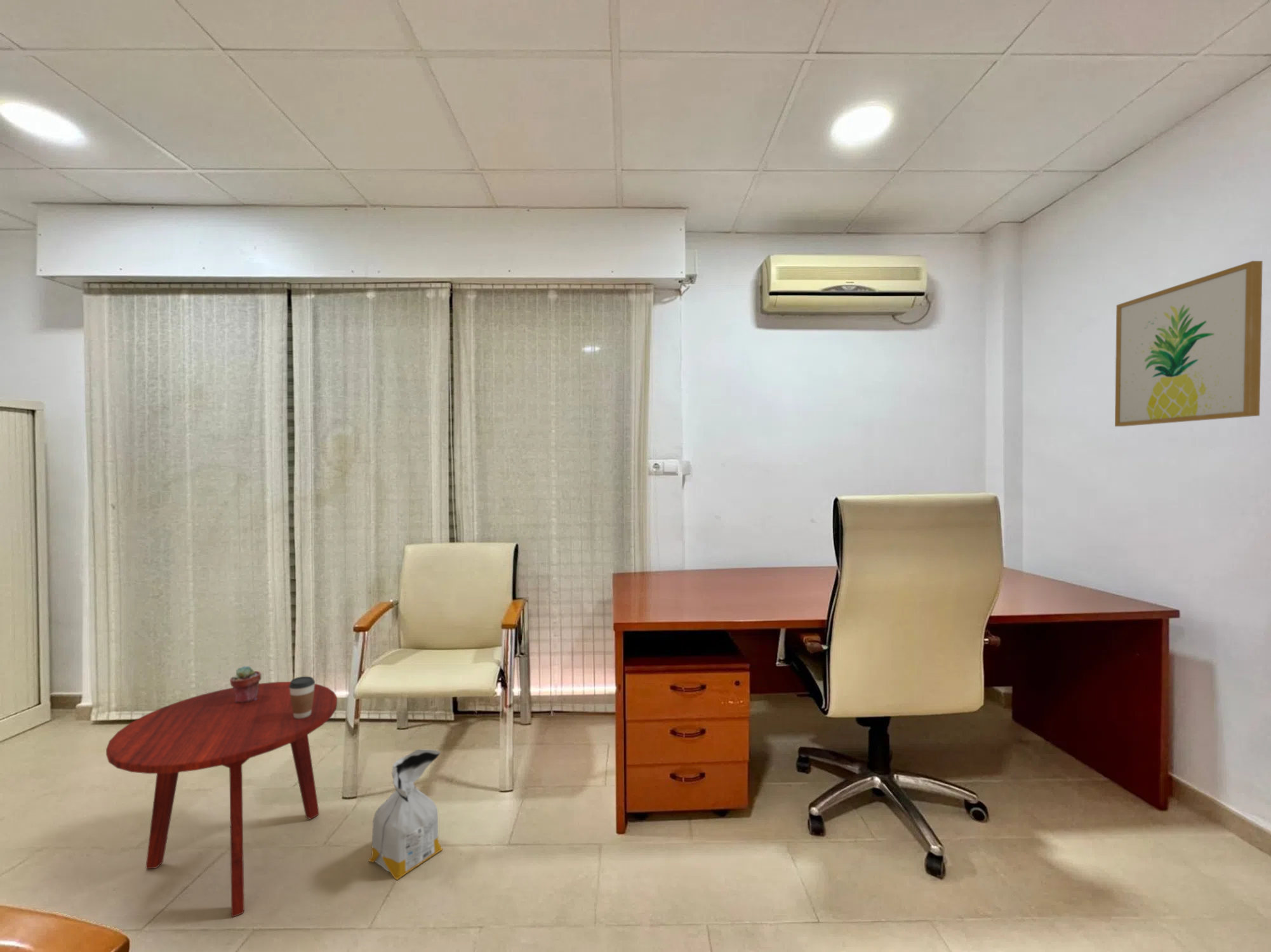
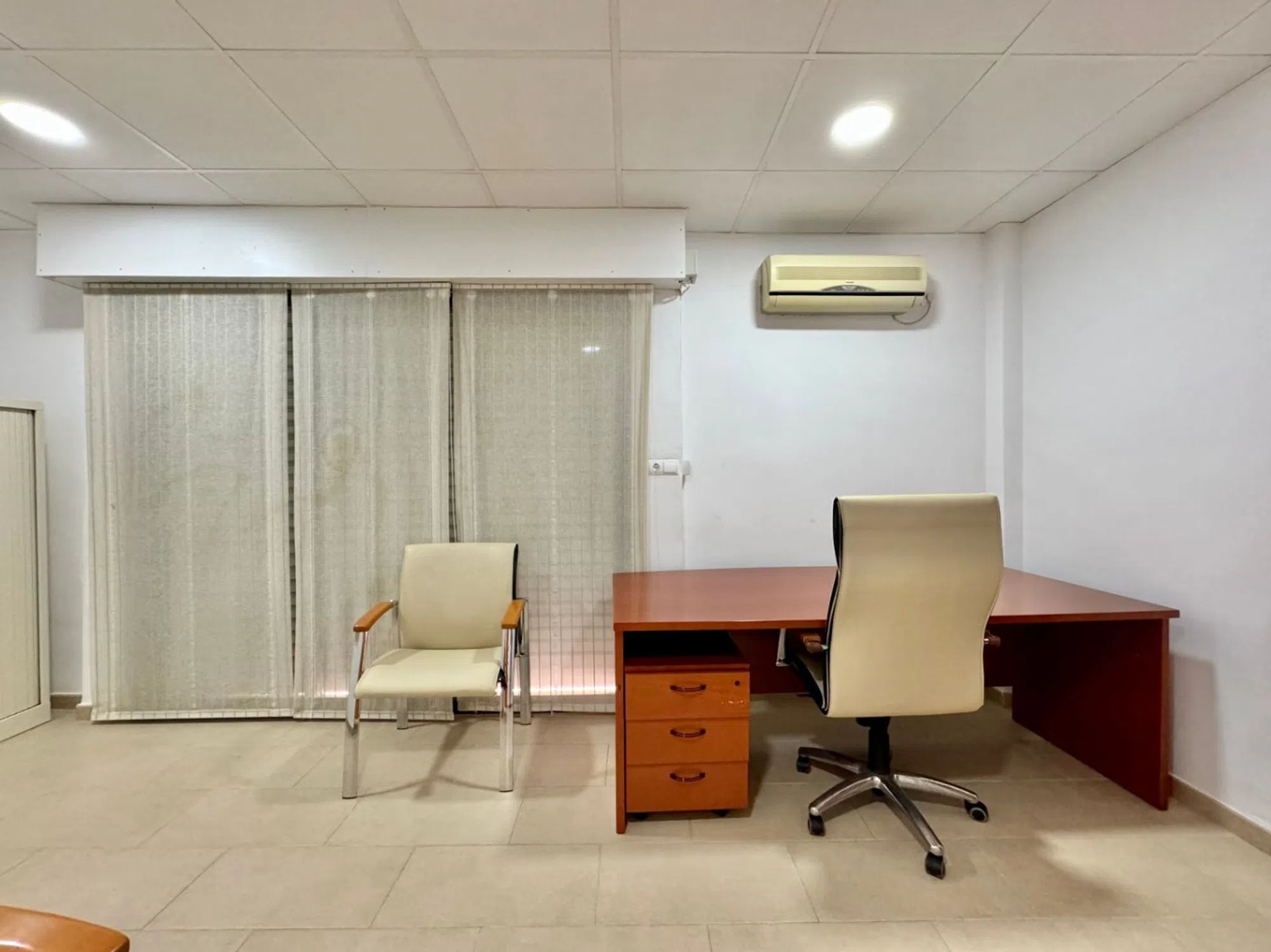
- wall art [1114,260,1263,427]
- side table [105,681,338,918]
- coffee cup [289,676,316,718]
- potted succulent [229,665,262,703]
- bag [368,749,443,880]
